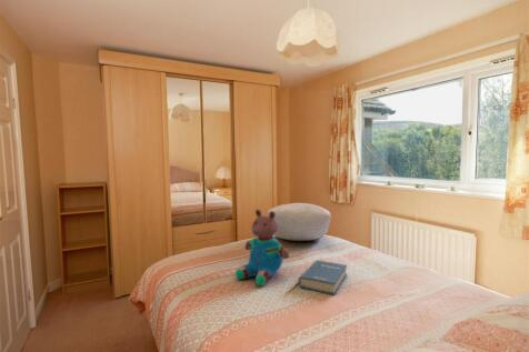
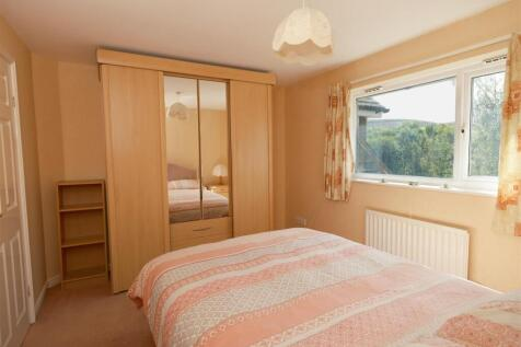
- hardback book [298,259,348,295]
- pillow [267,202,332,242]
- teddy bear [234,209,290,286]
